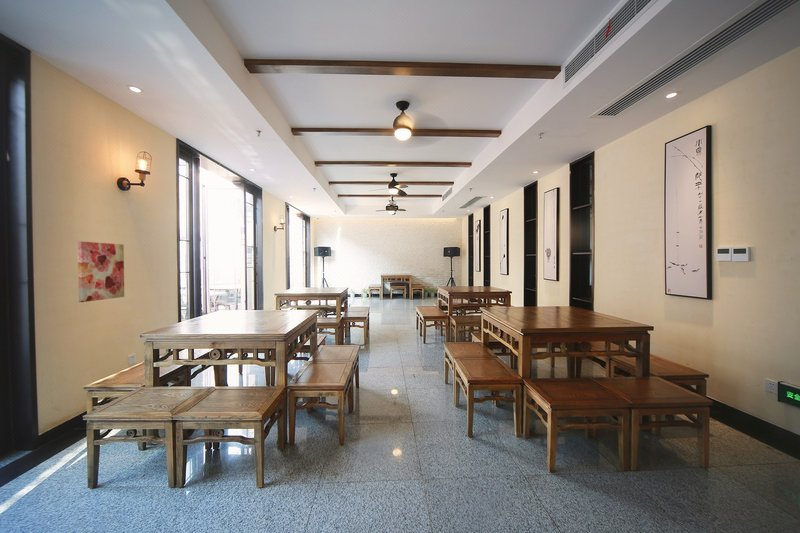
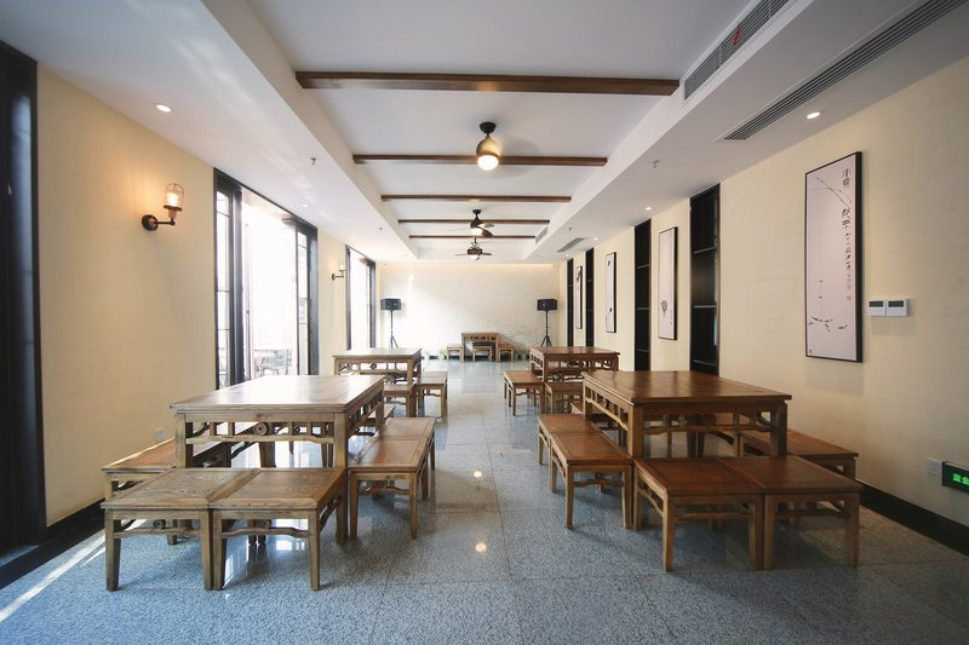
- wall art [77,241,125,303]
